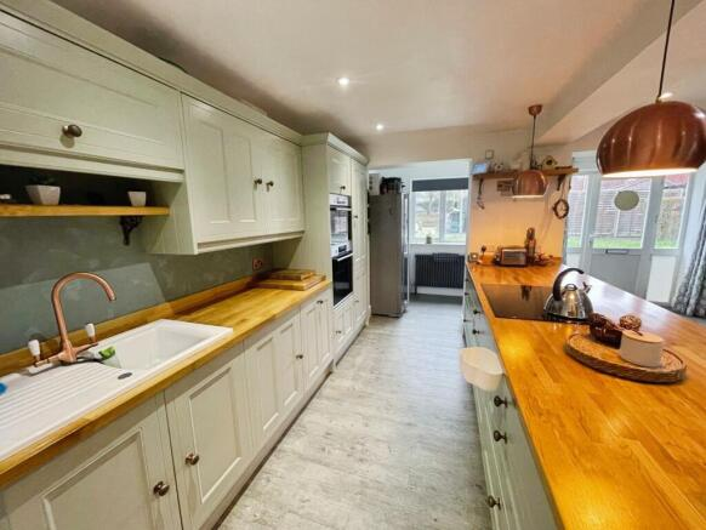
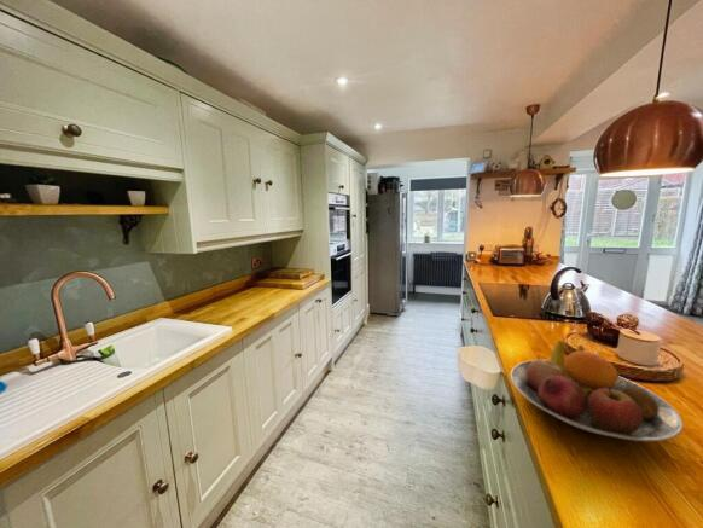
+ fruit bowl [509,340,684,442]
